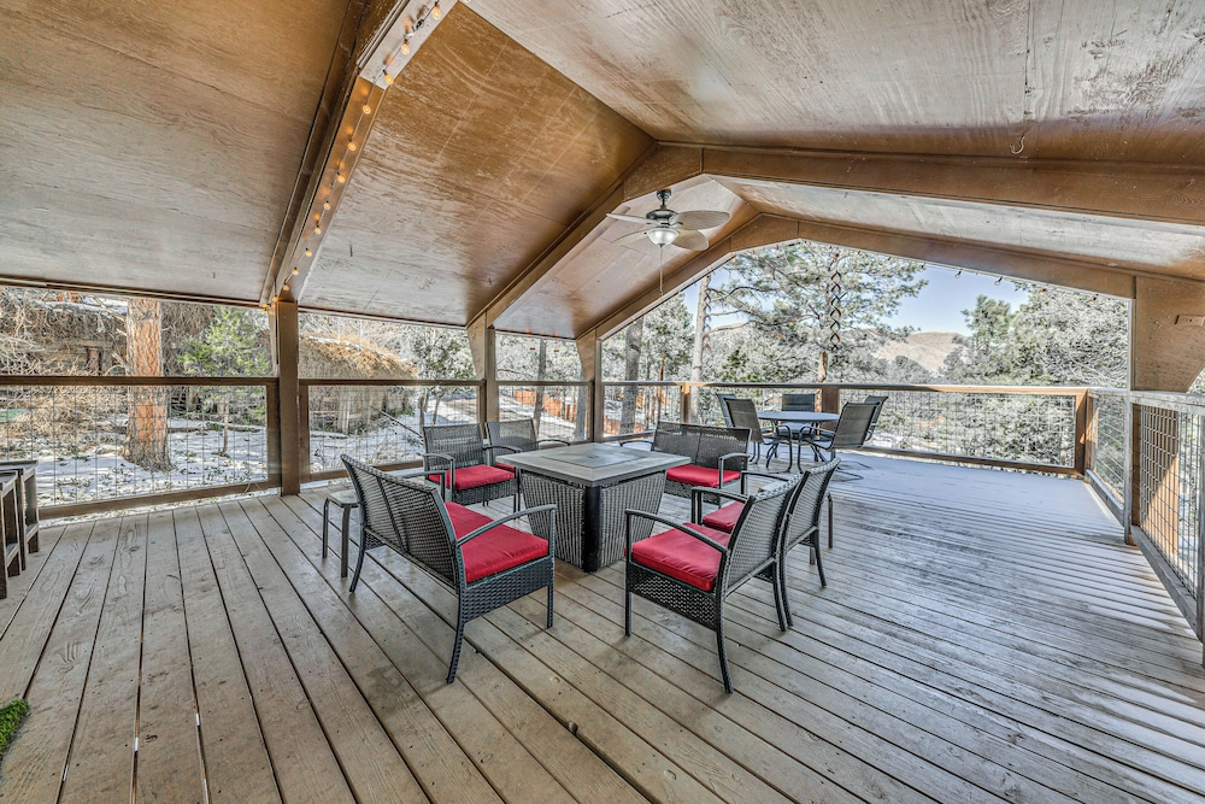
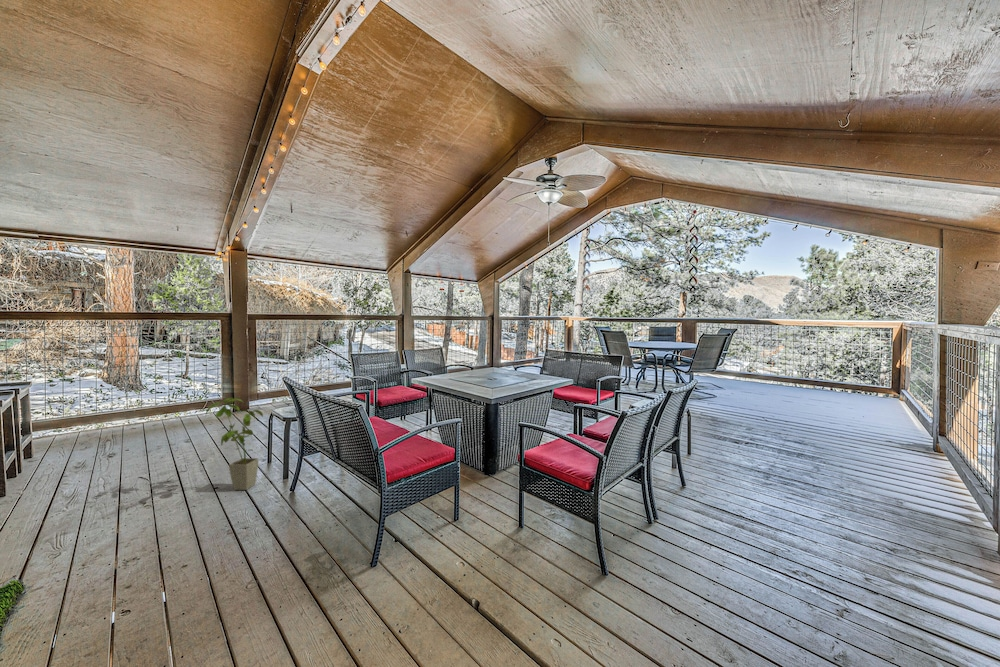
+ house plant [205,397,264,491]
